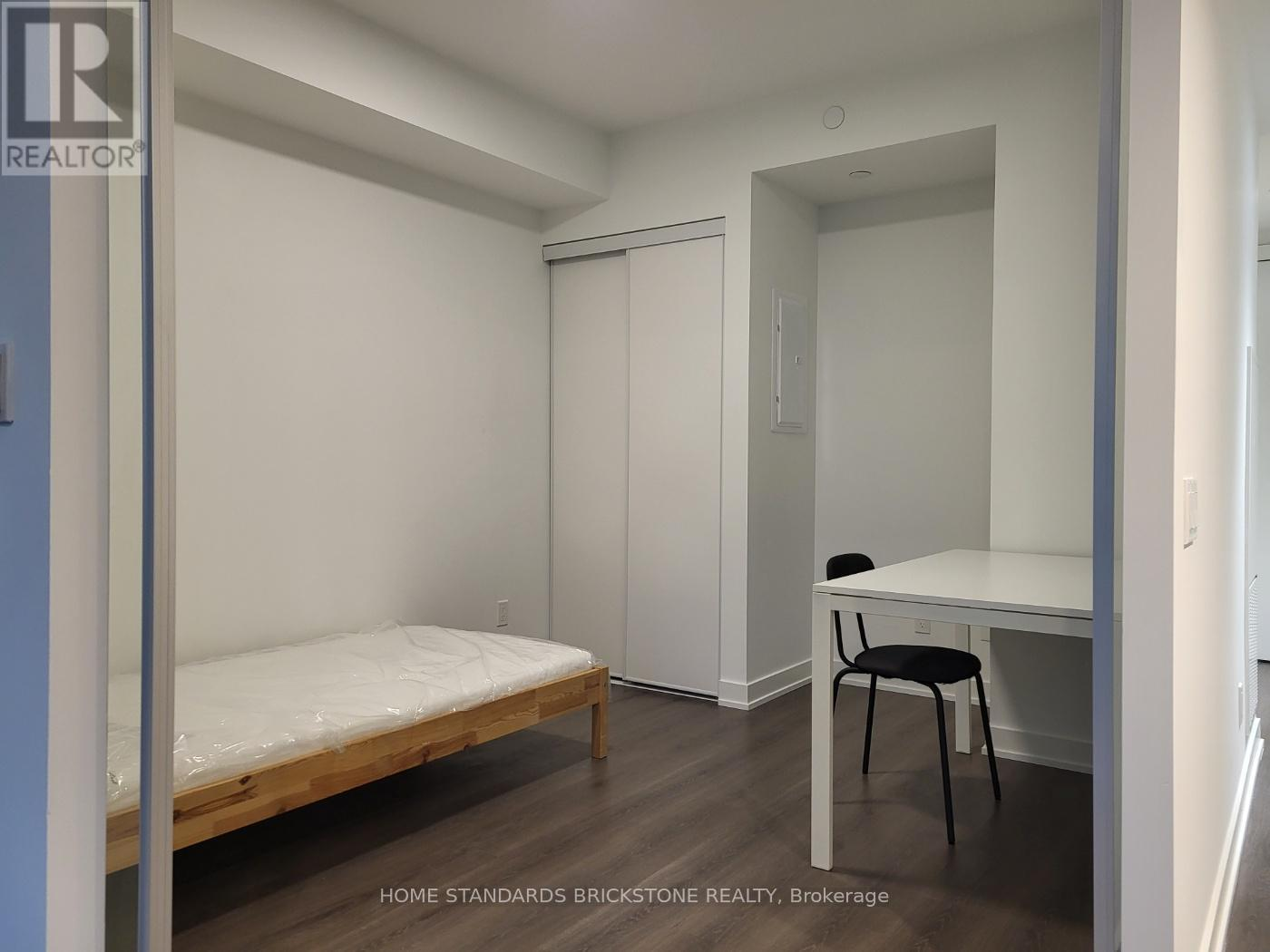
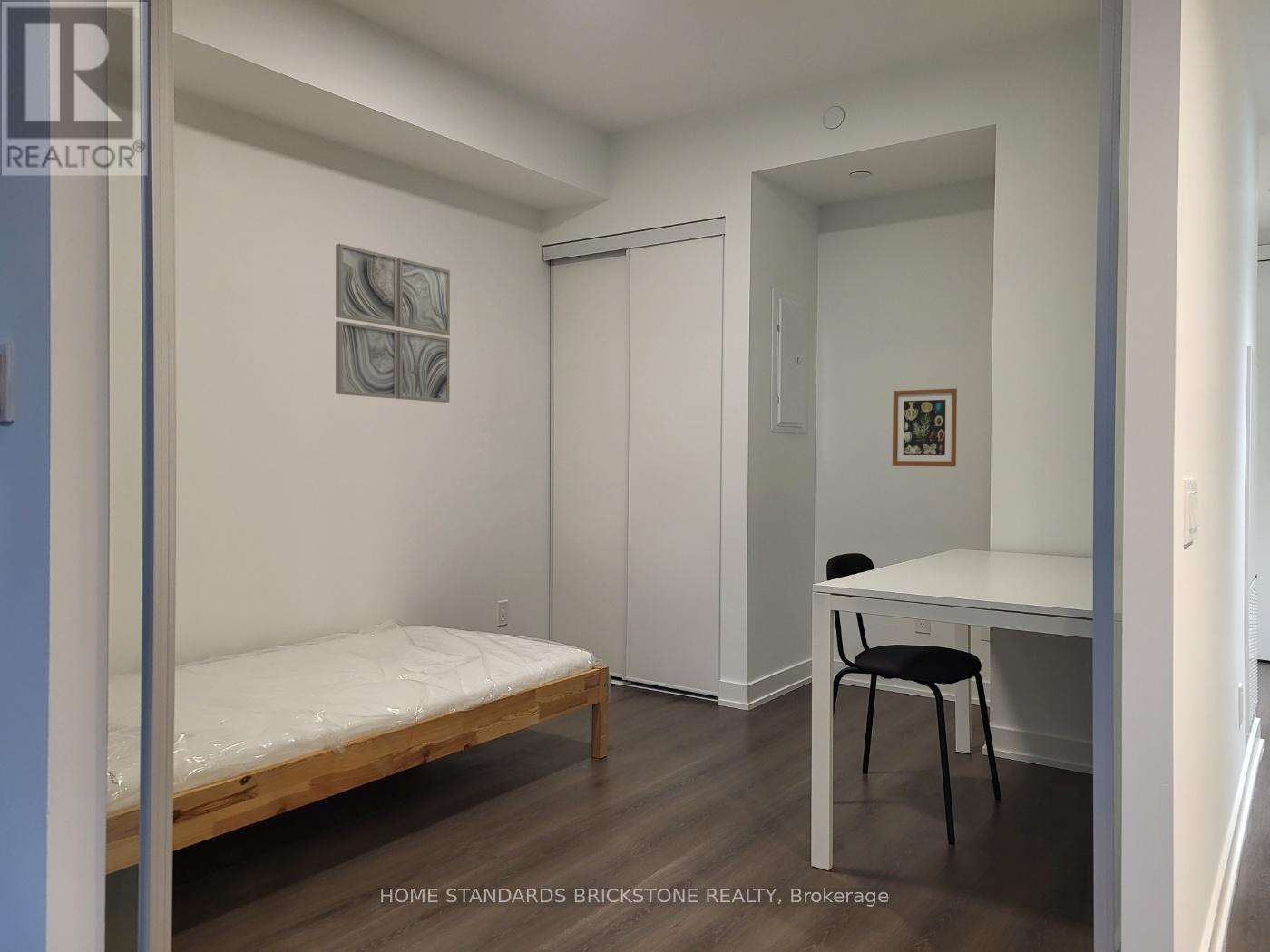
+ wall art [892,387,958,467]
+ wall art [335,243,451,403]
